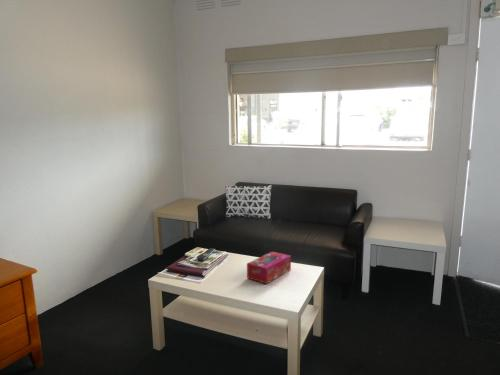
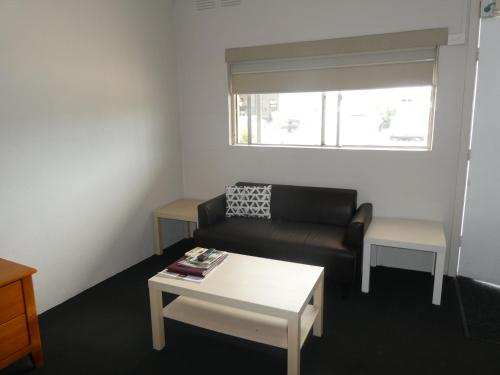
- tissue box [246,251,292,285]
